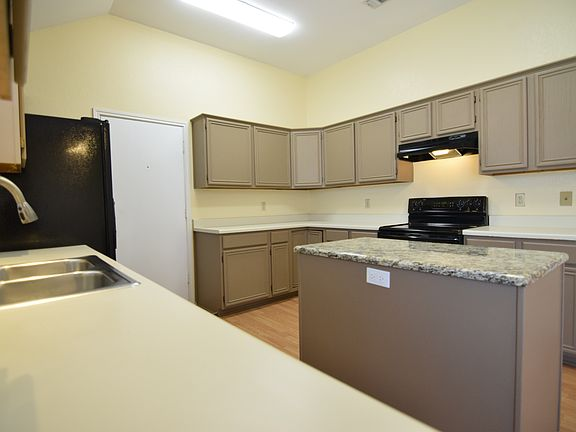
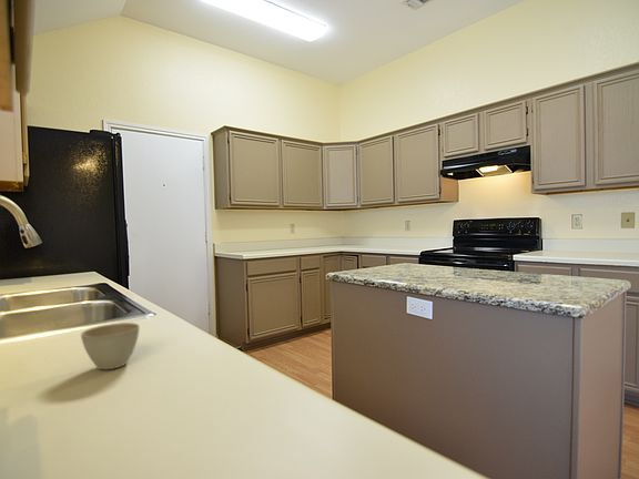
+ flower pot [80,322,141,370]
